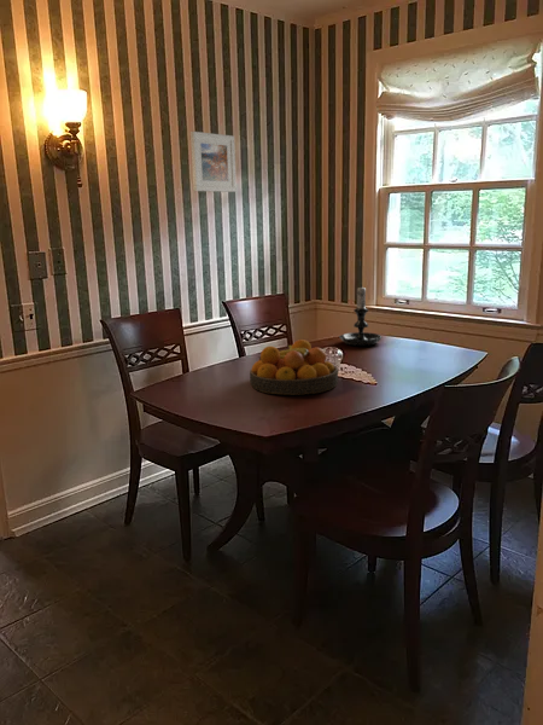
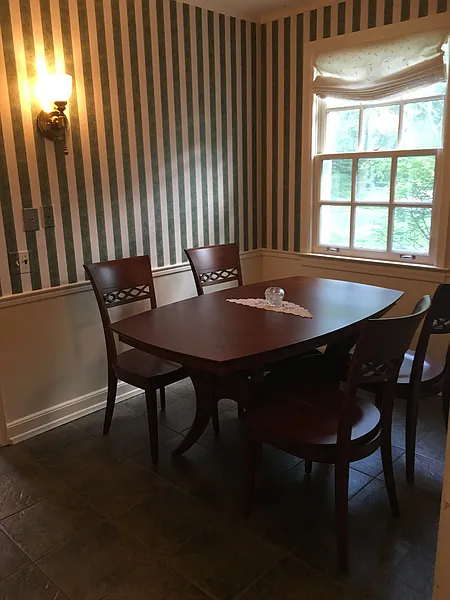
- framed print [189,130,238,193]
- candle holder [338,283,383,347]
- fruit bowl [249,338,339,396]
